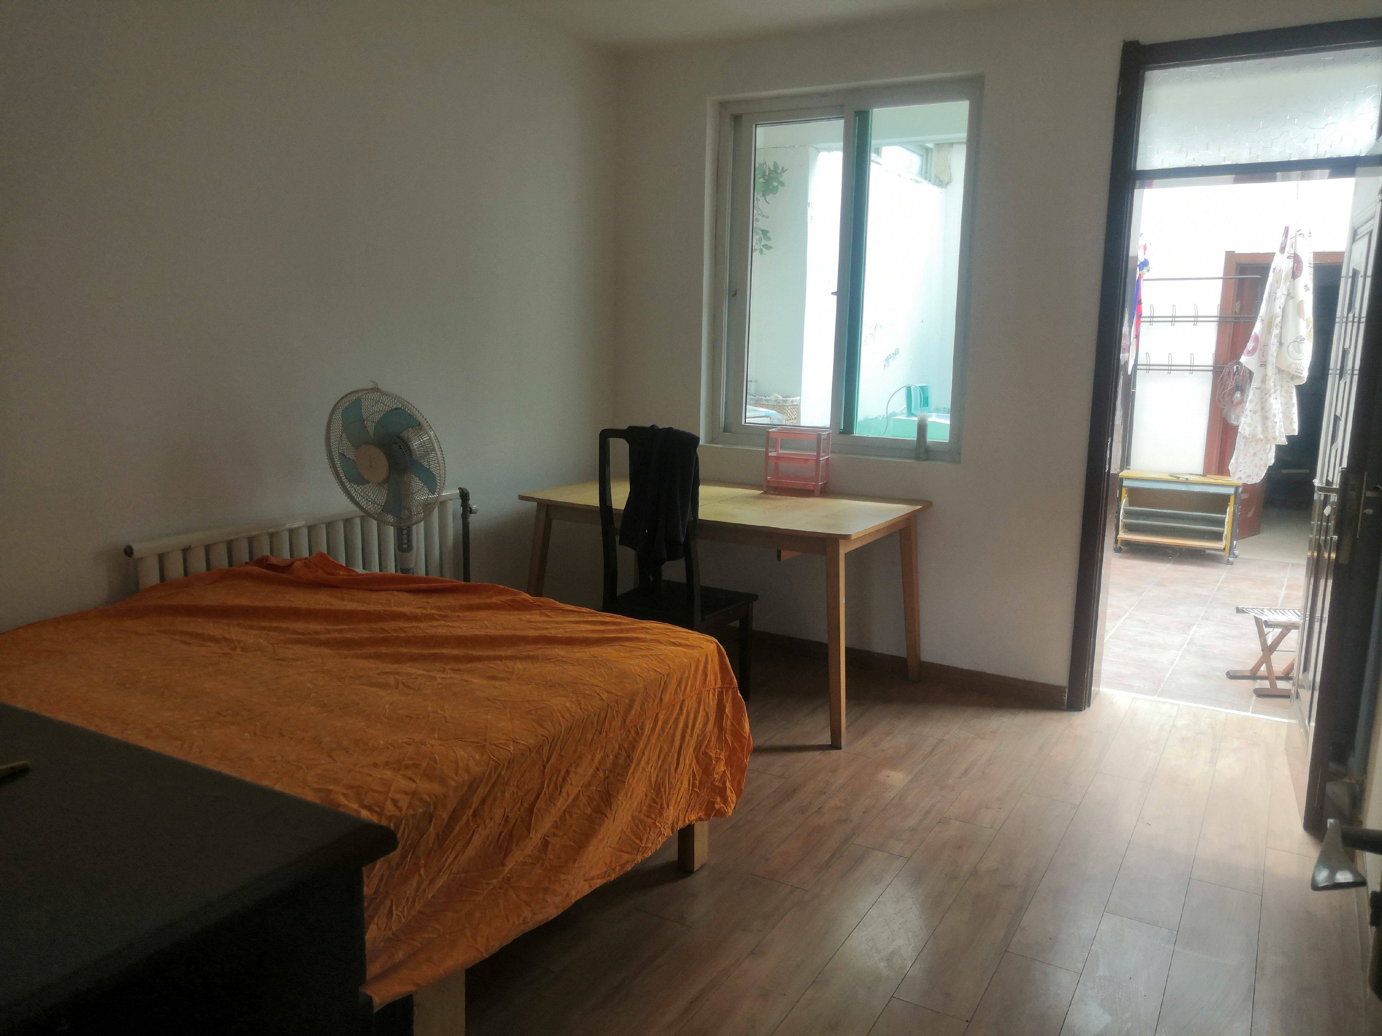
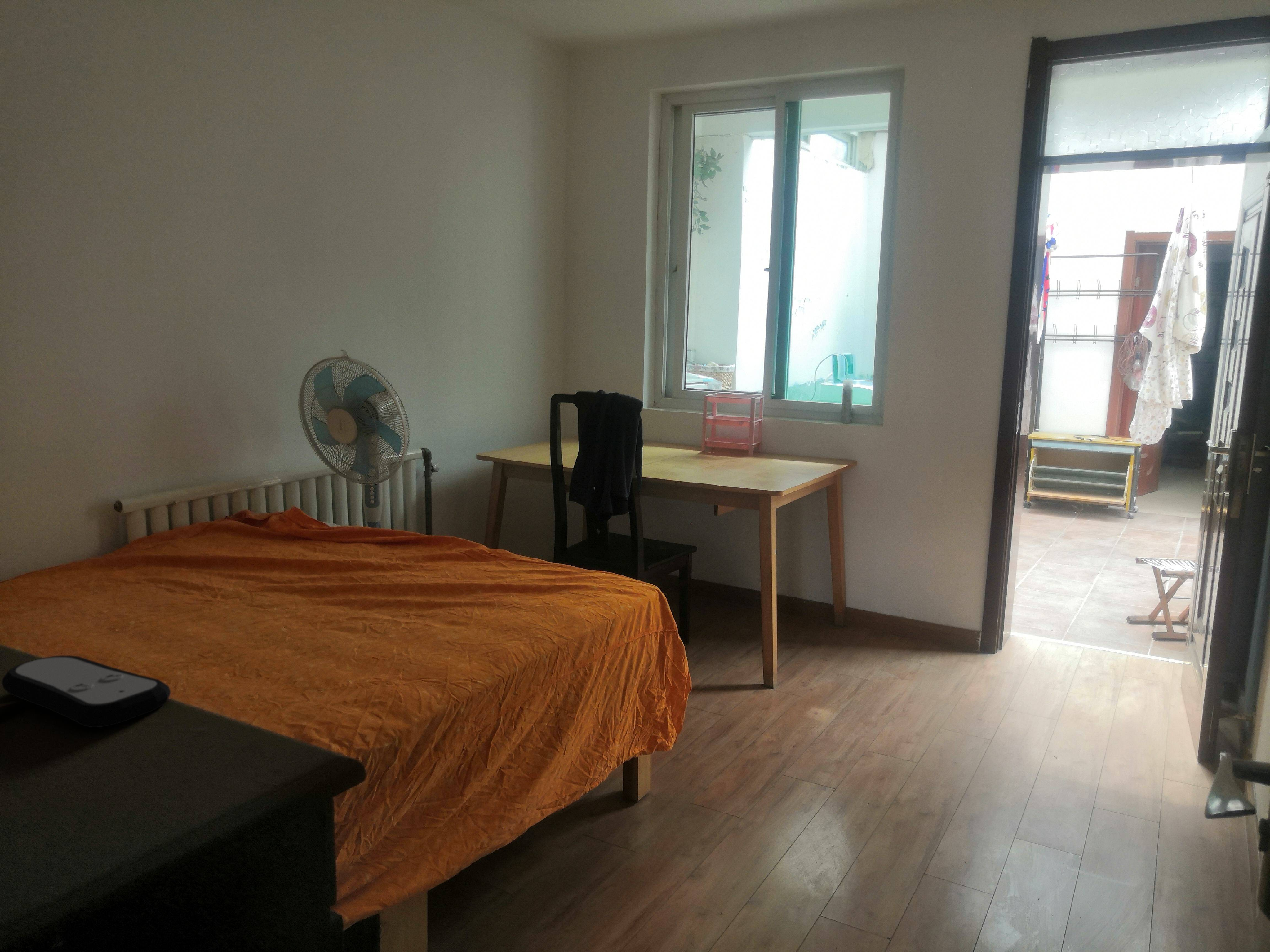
+ remote control [2,655,171,728]
